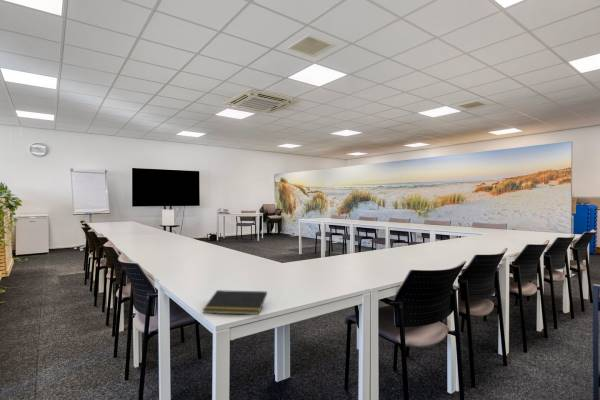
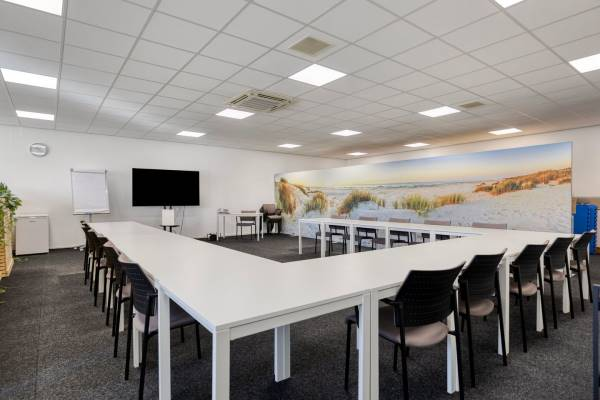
- notepad [202,289,268,316]
